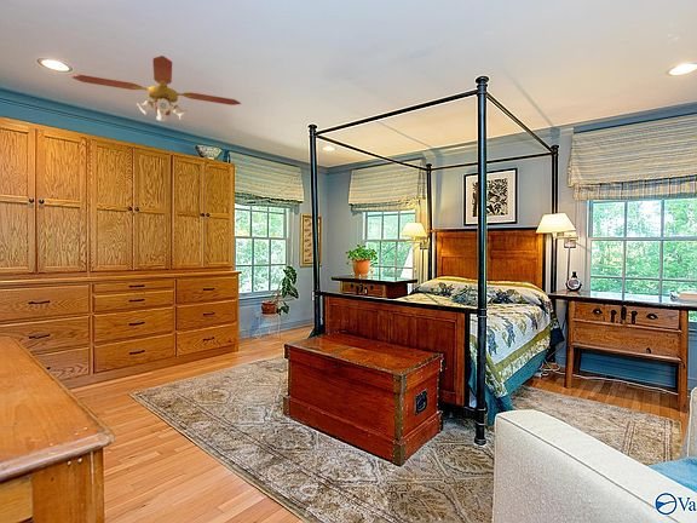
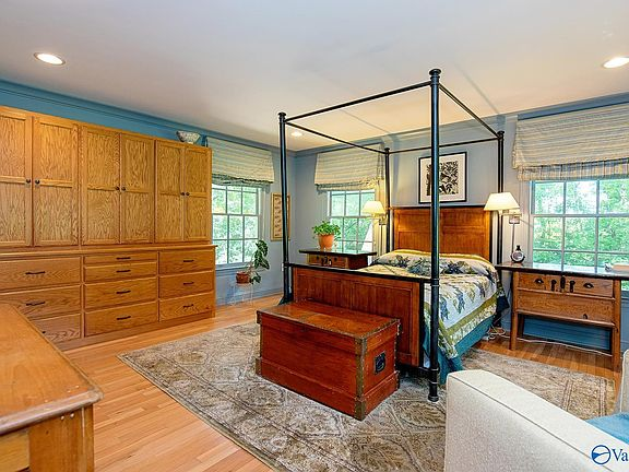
- ceiling fan [70,54,242,123]
